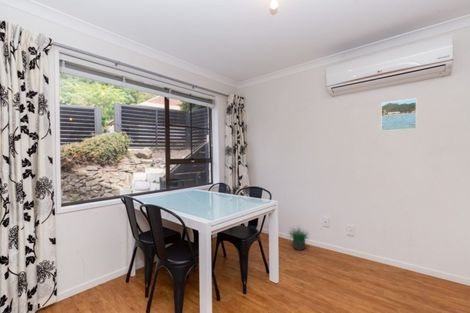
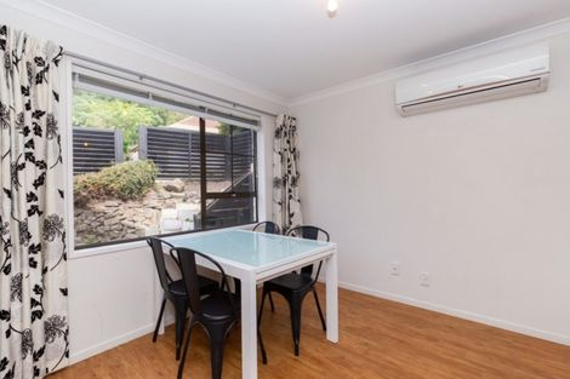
- potted plant [286,224,312,251]
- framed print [380,97,418,132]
